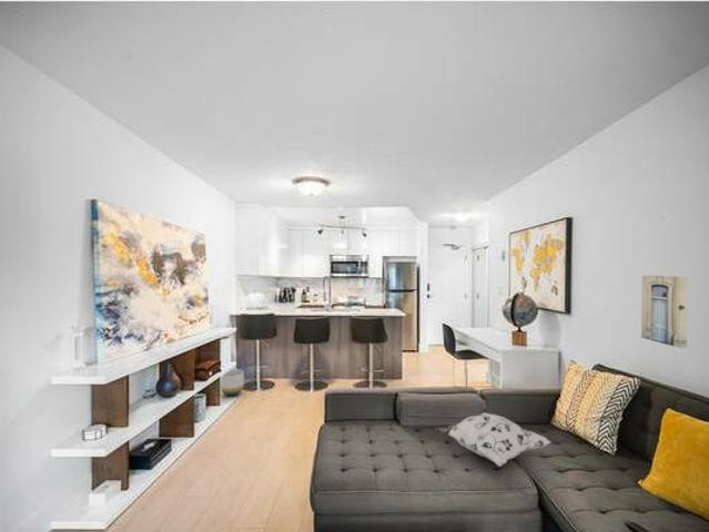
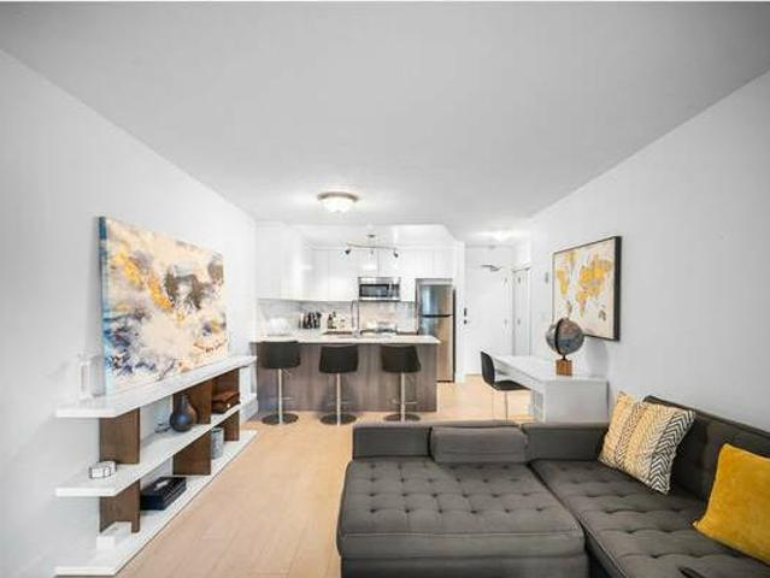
- wall art [640,275,689,349]
- planter [220,368,245,397]
- decorative pillow [435,411,551,468]
